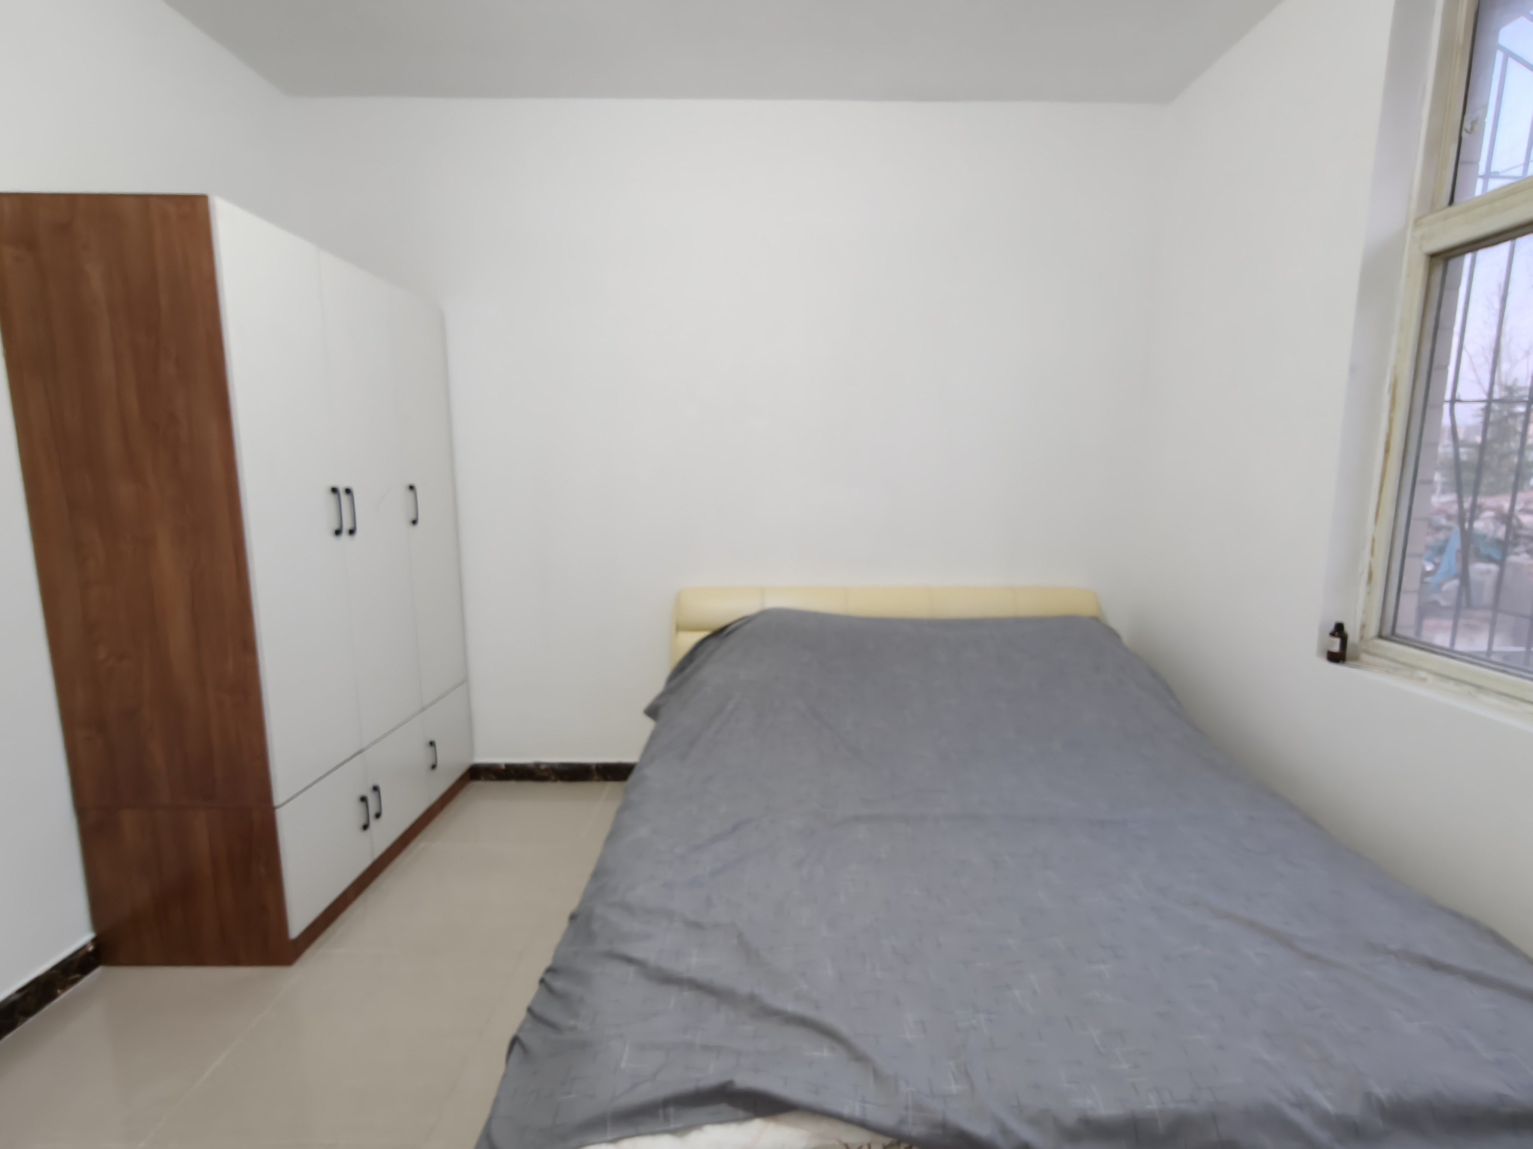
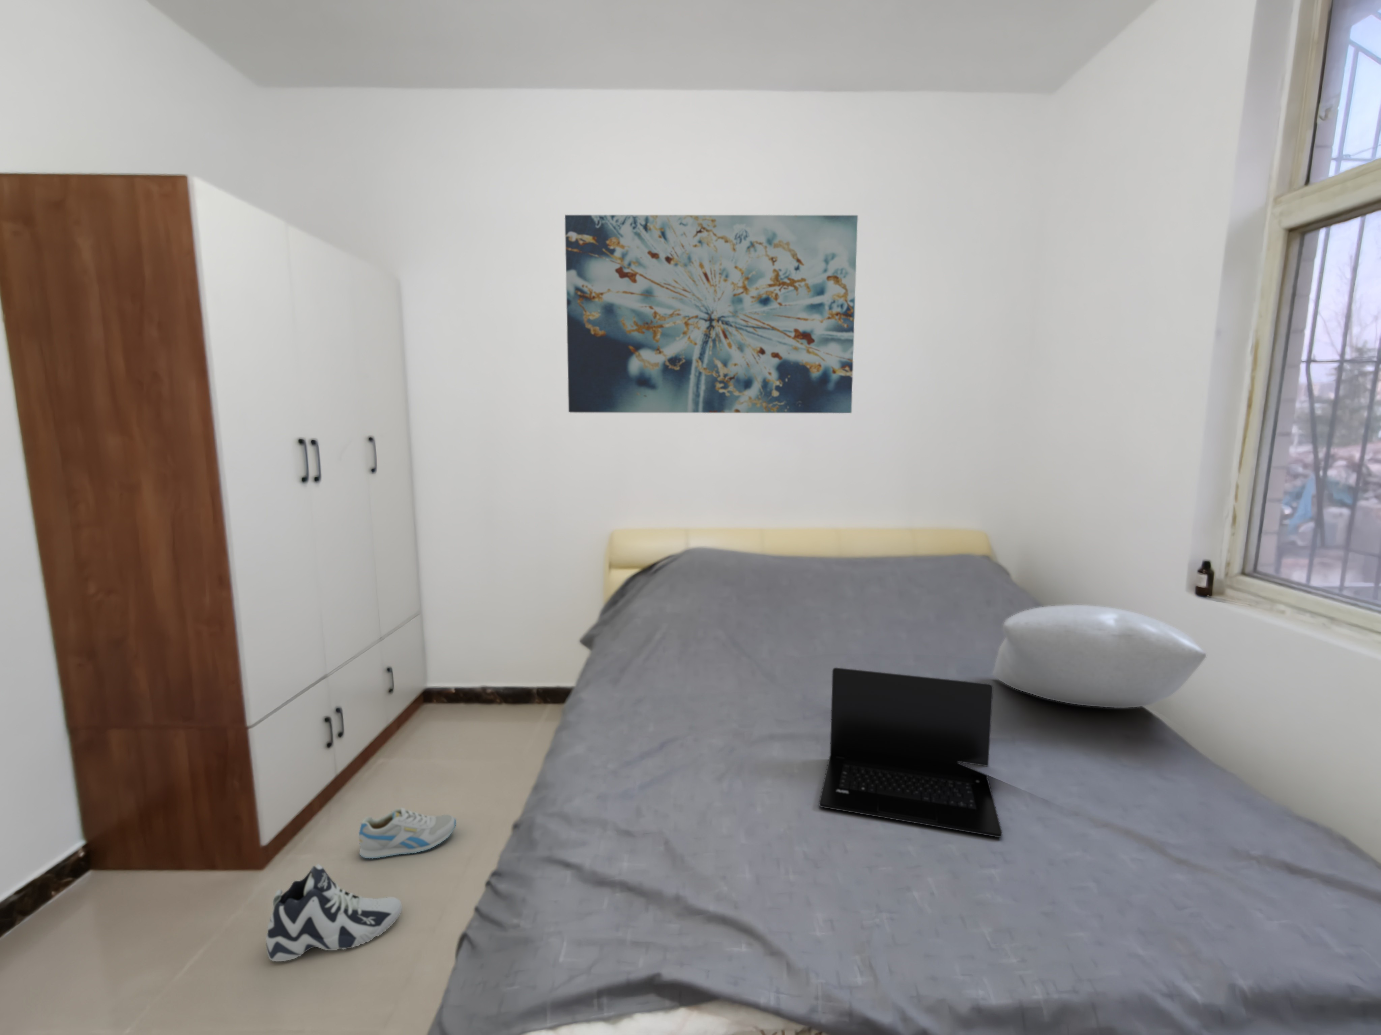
+ pillow [992,604,1207,708]
+ sneaker [359,808,457,859]
+ laptop [819,668,1003,837]
+ wall art [564,214,858,414]
+ sneaker [265,863,402,962]
